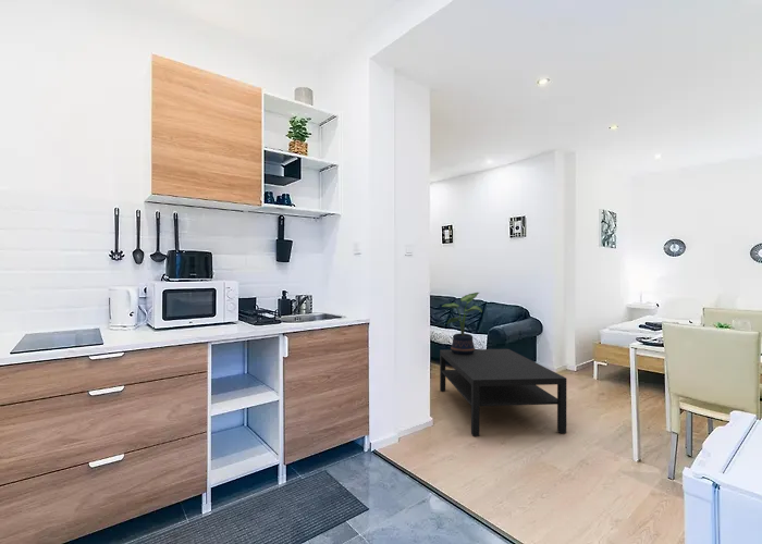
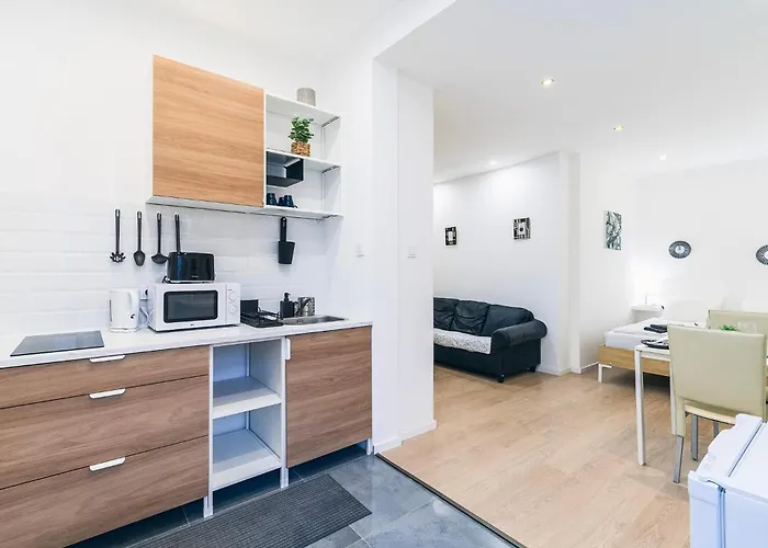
- coffee table [439,348,567,437]
- potted plant [441,292,483,355]
